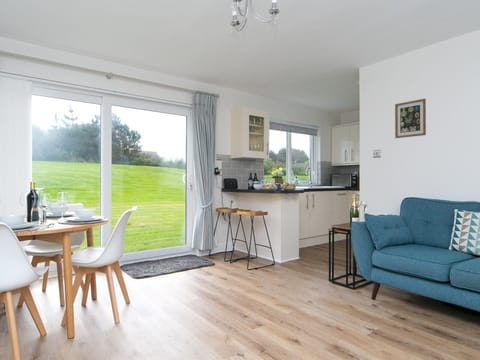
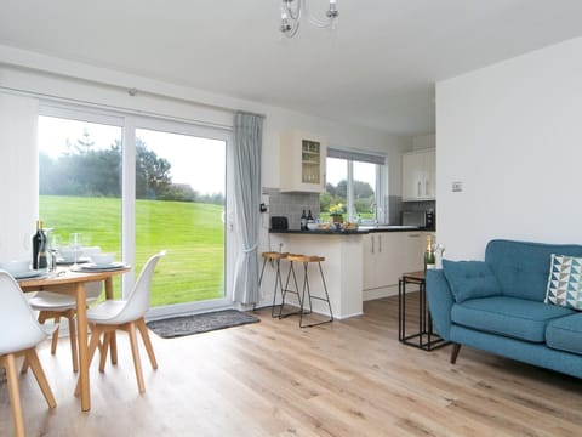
- wall art [394,98,427,139]
